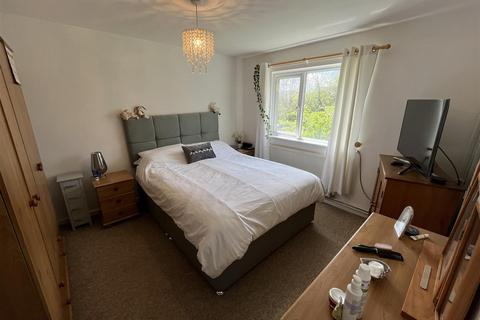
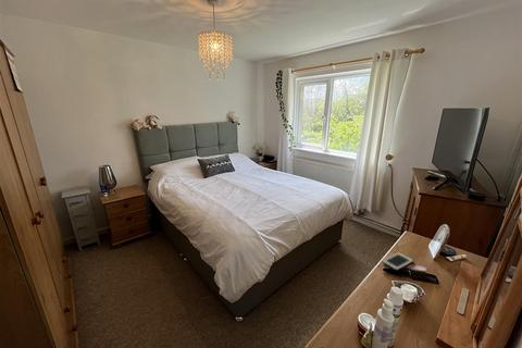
+ cell phone [382,251,414,272]
